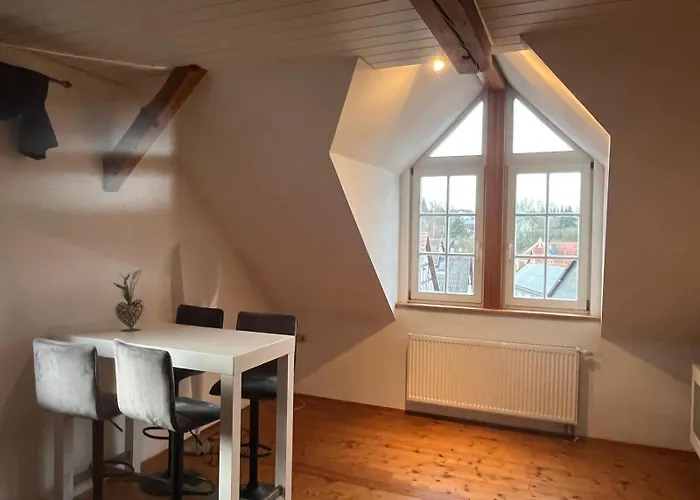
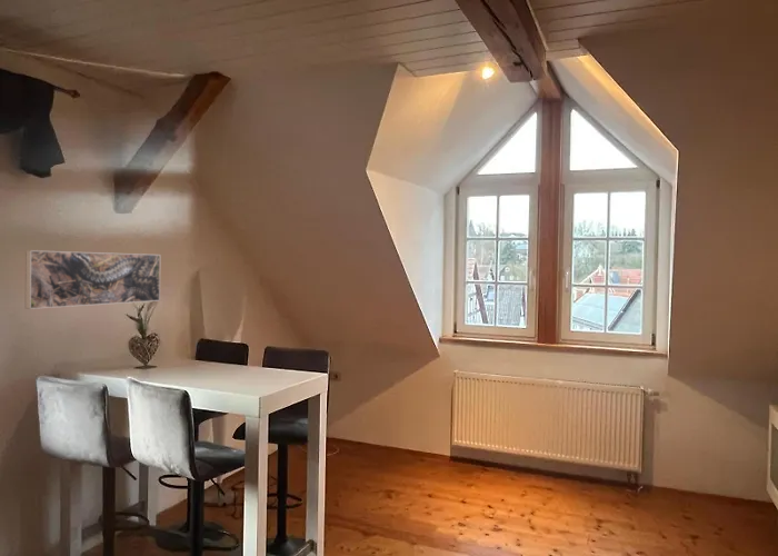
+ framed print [24,249,161,310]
